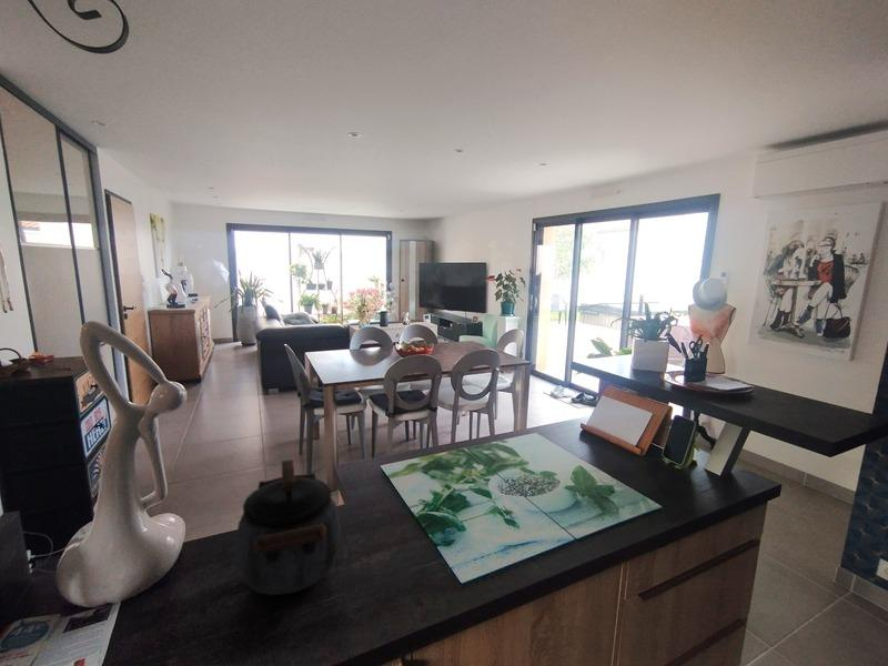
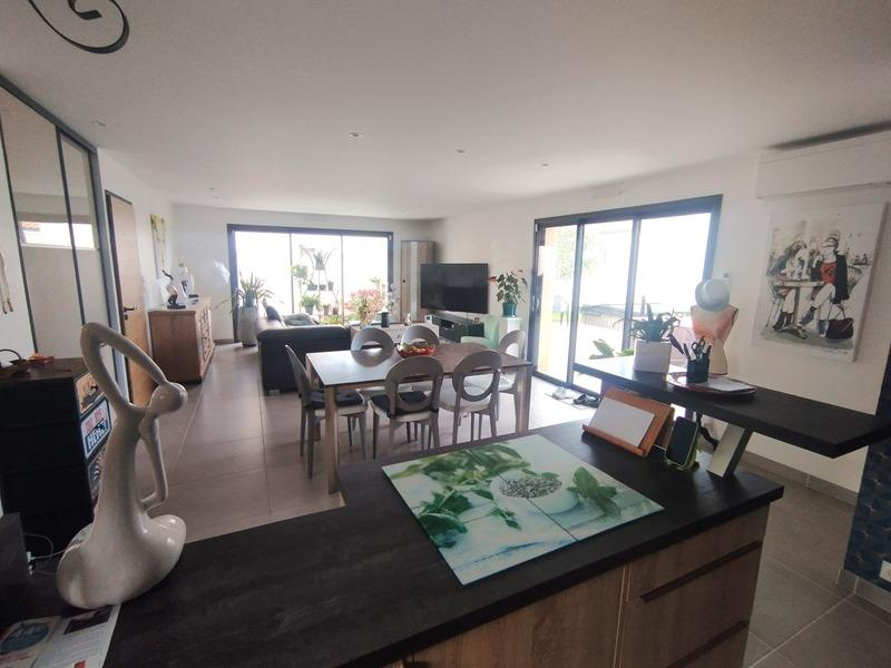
- kettle [234,458,342,596]
